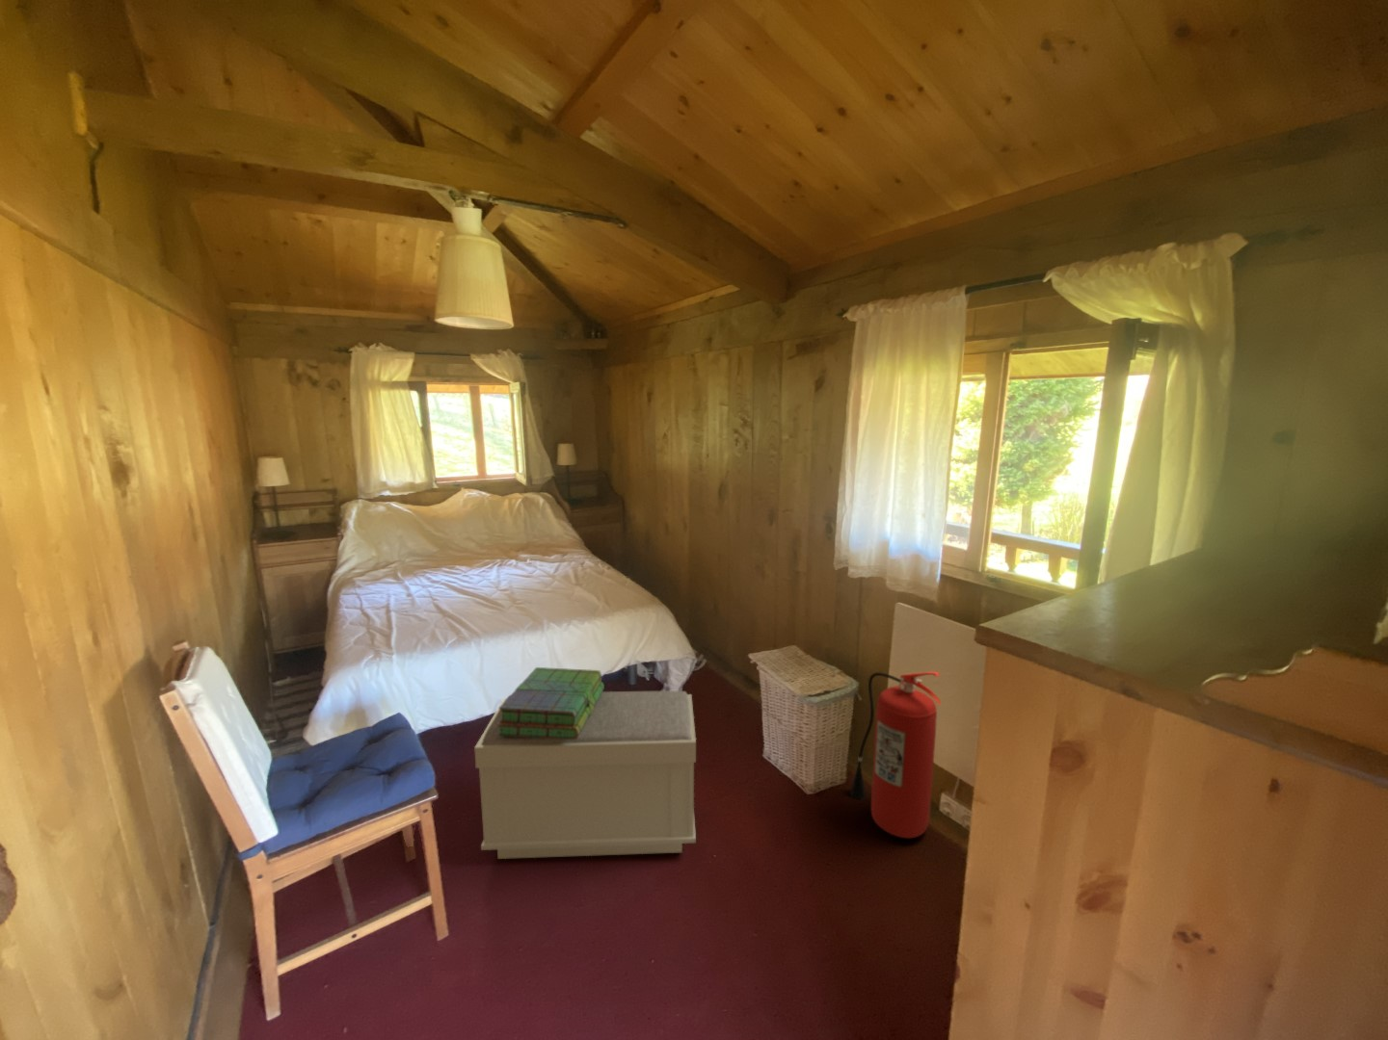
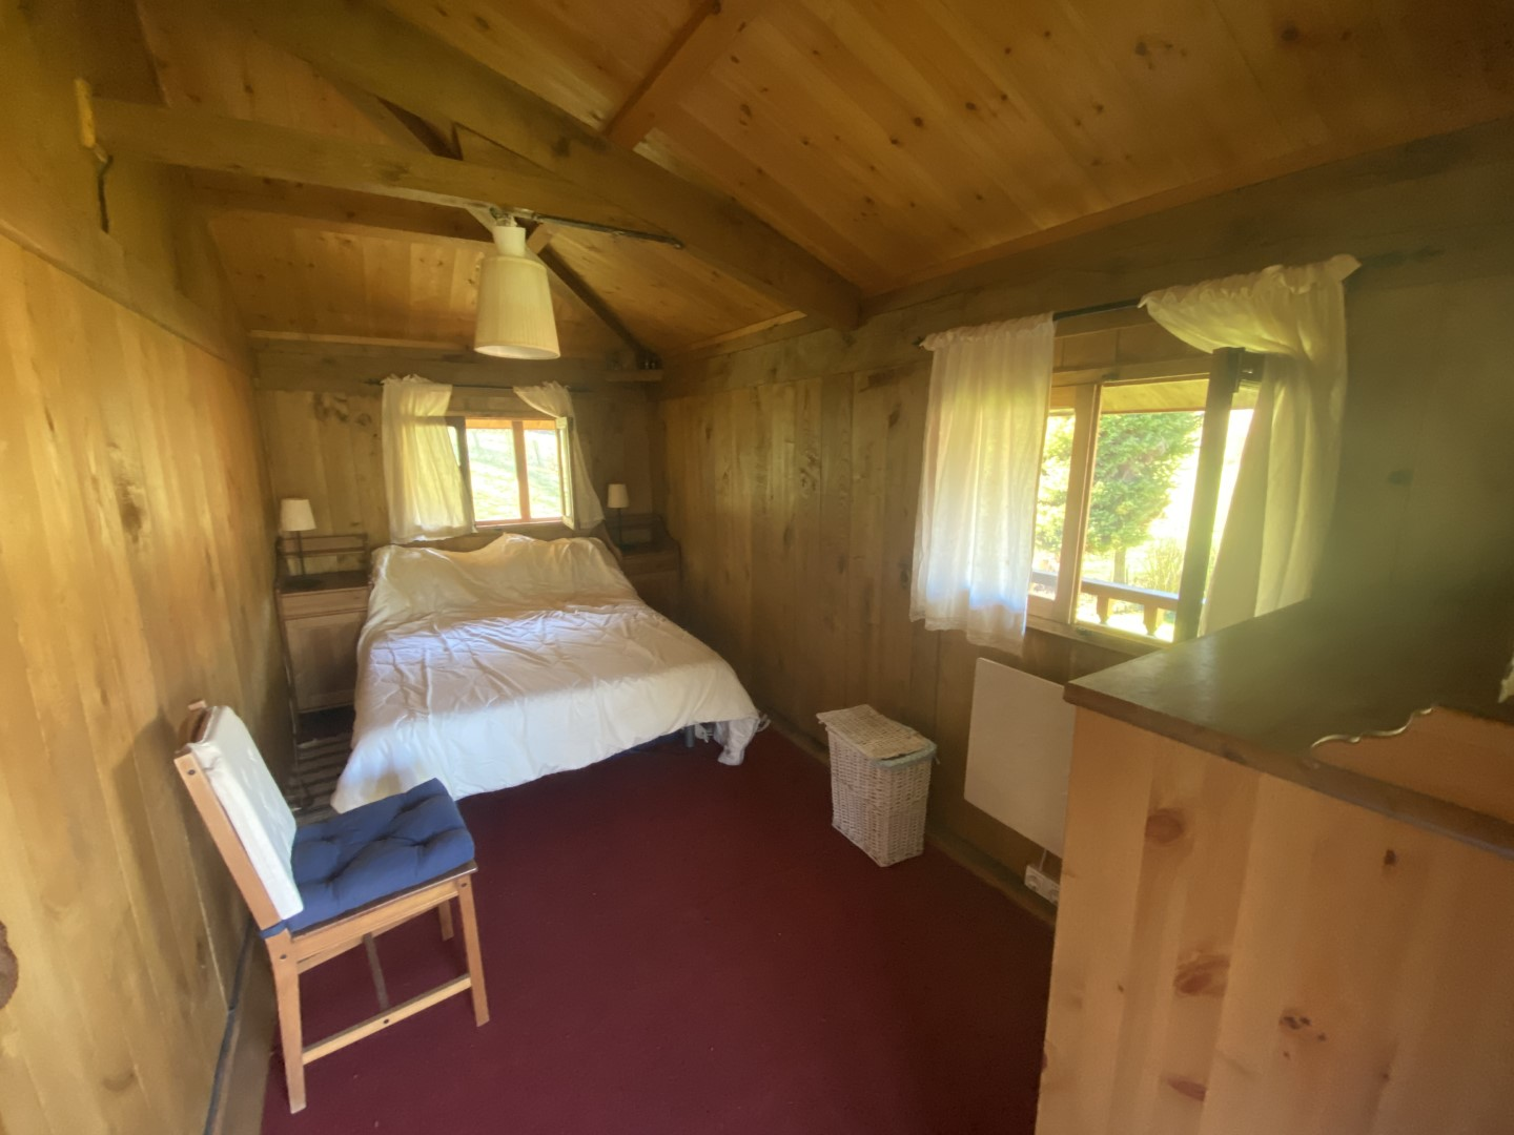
- stack of books [496,666,605,740]
- fire extinguisher [849,671,942,839]
- bench [473,690,697,860]
